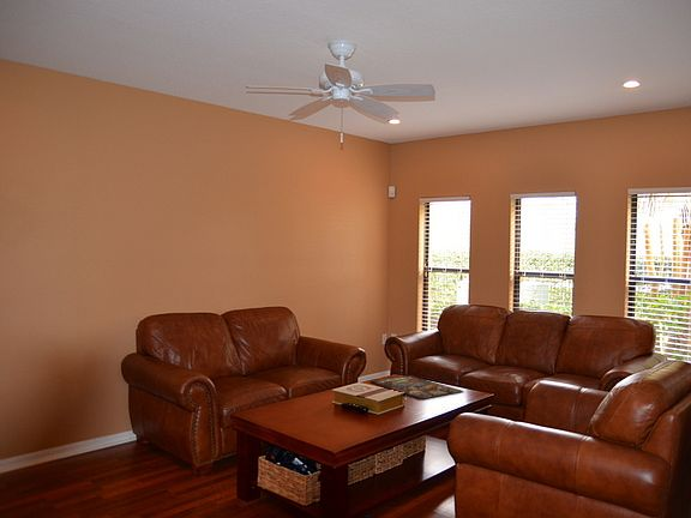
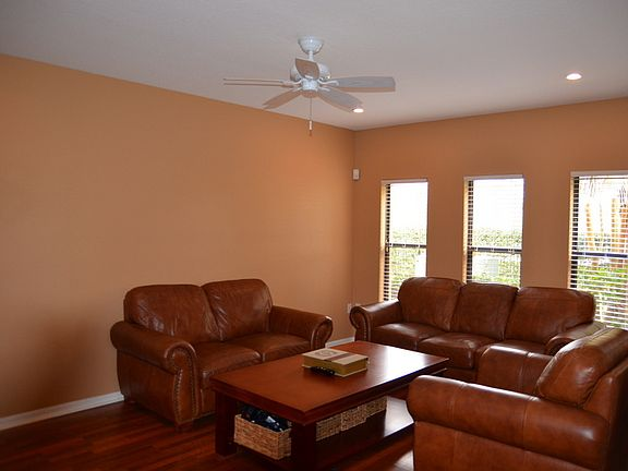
- stained glass panel [368,374,464,400]
